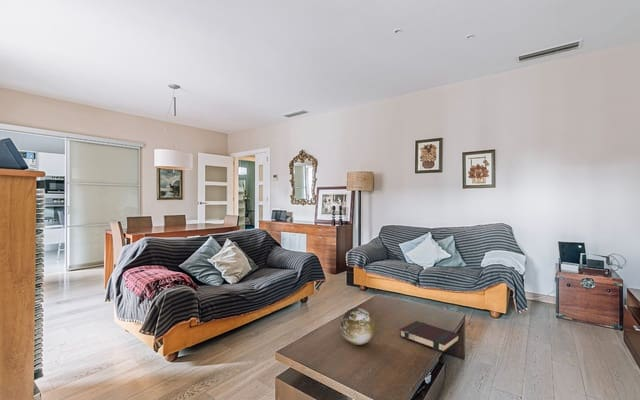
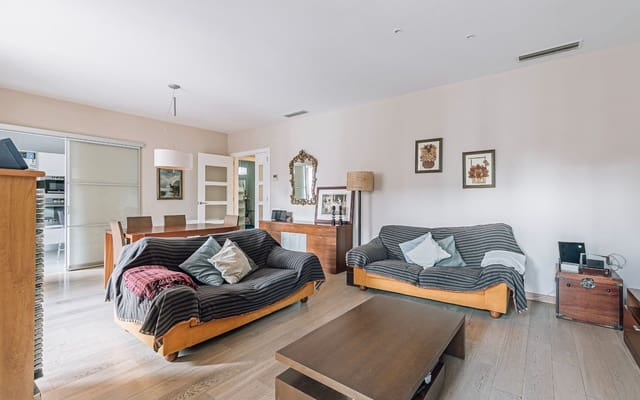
- decorative orb [339,307,376,346]
- book [398,320,461,353]
